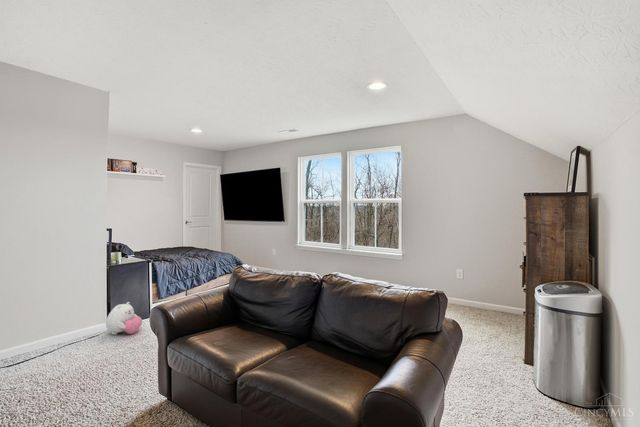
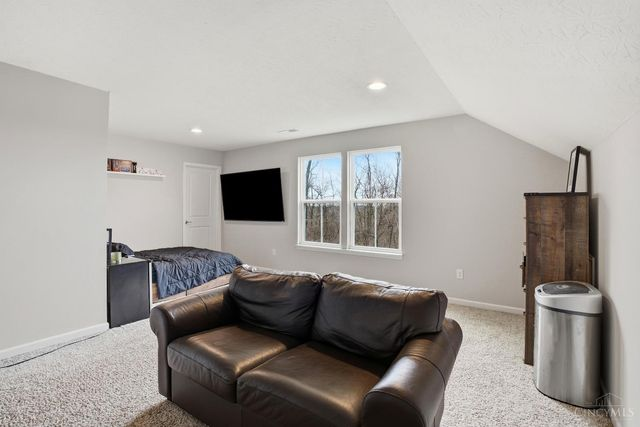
- plush toy [105,301,143,336]
